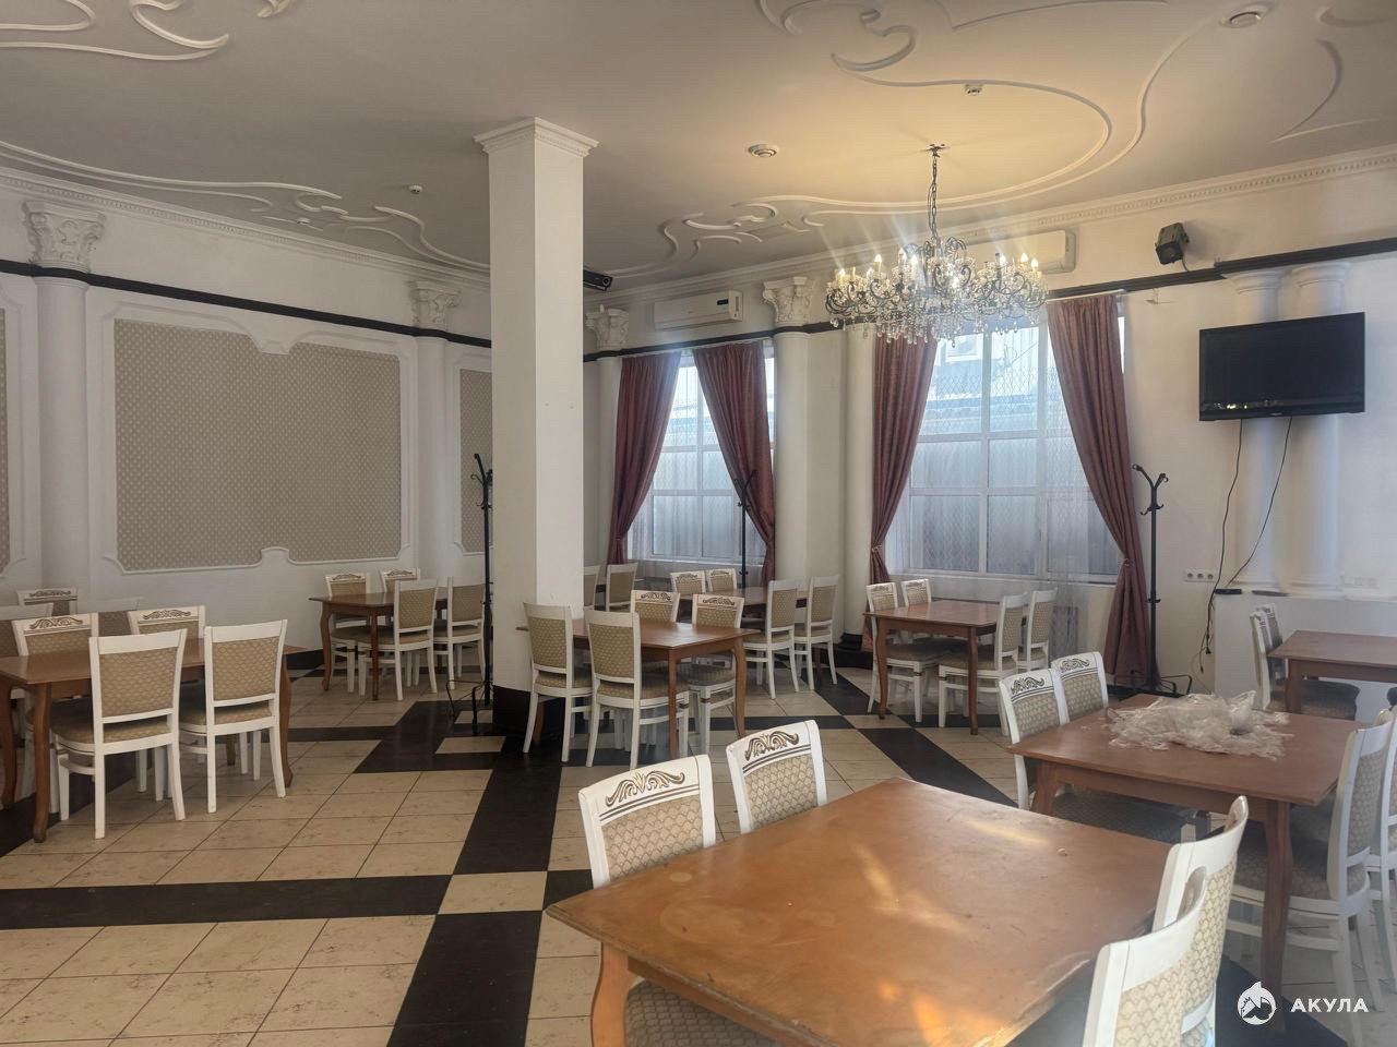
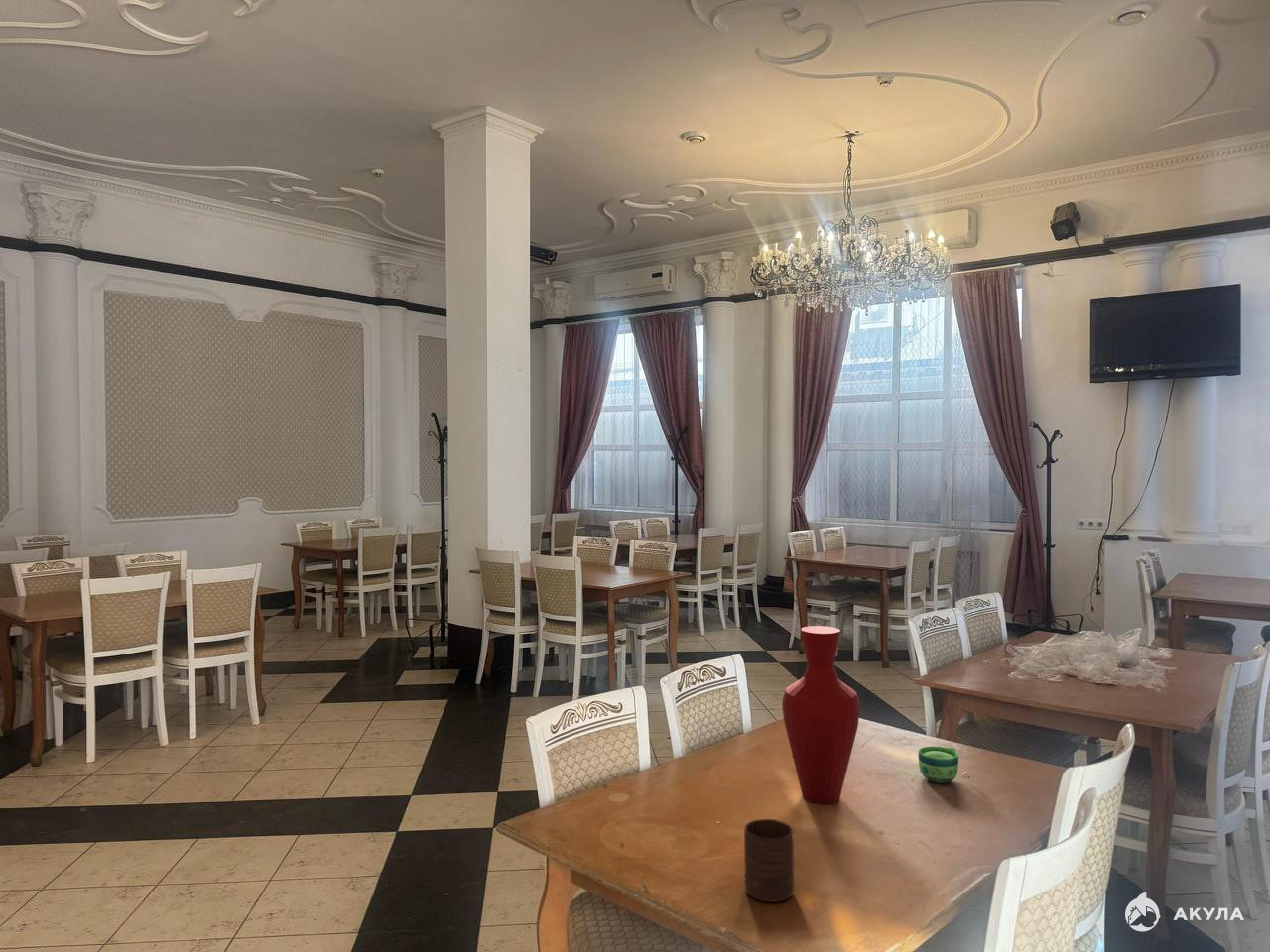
+ vase [781,625,861,805]
+ cup [743,818,795,903]
+ cup [918,746,959,784]
